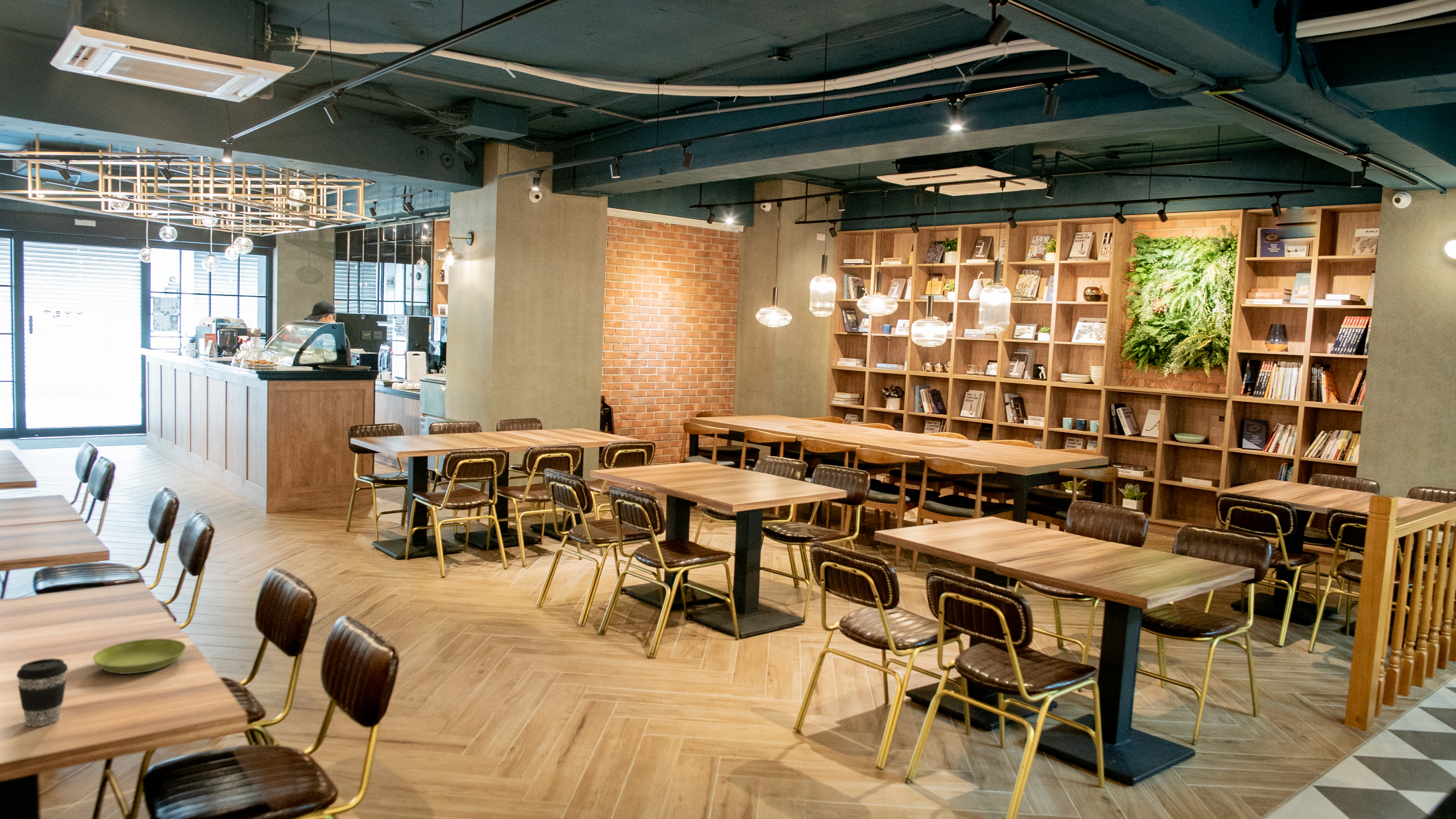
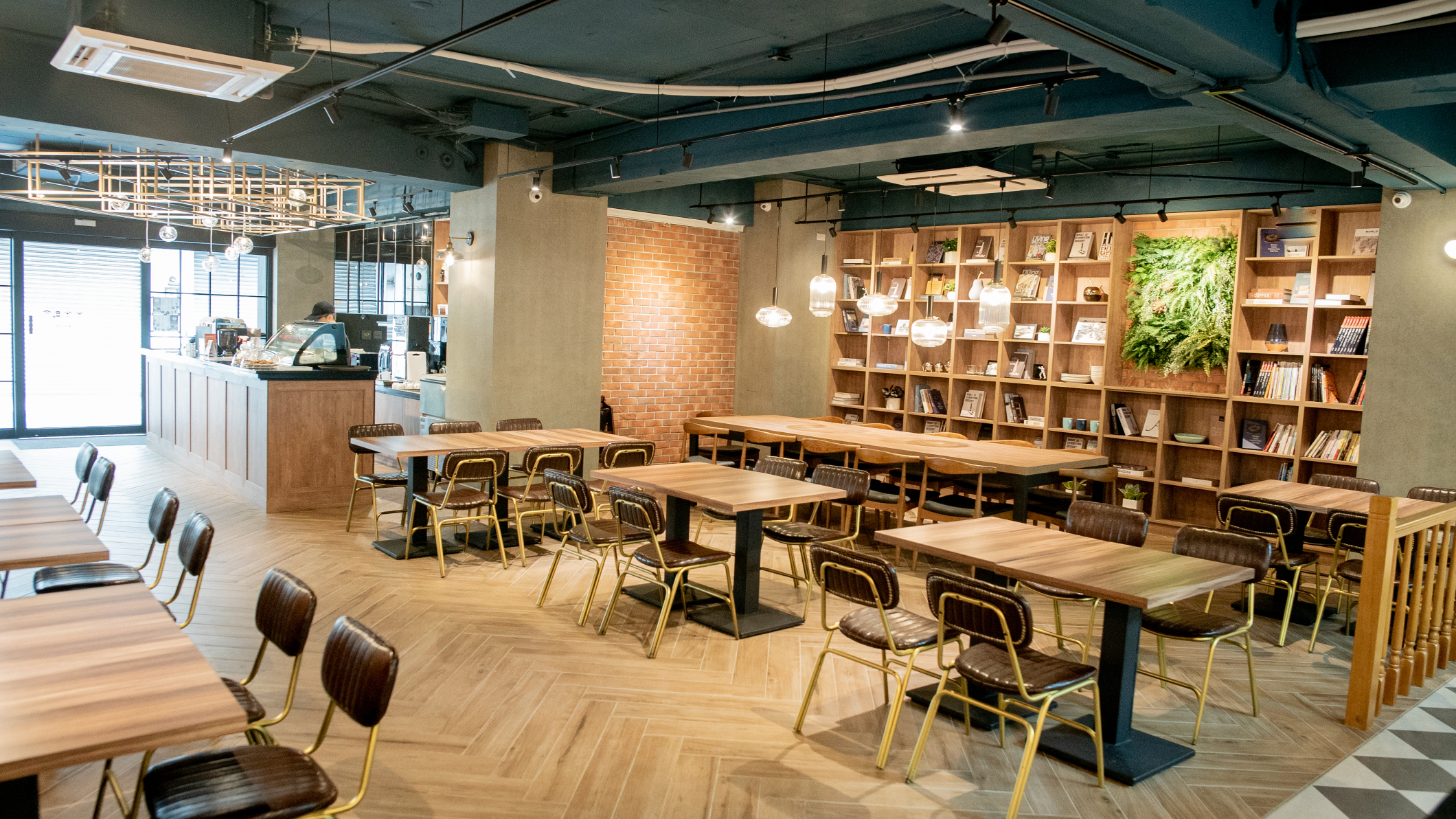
- saucer [92,638,187,675]
- coffee cup [16,658,69,727]
